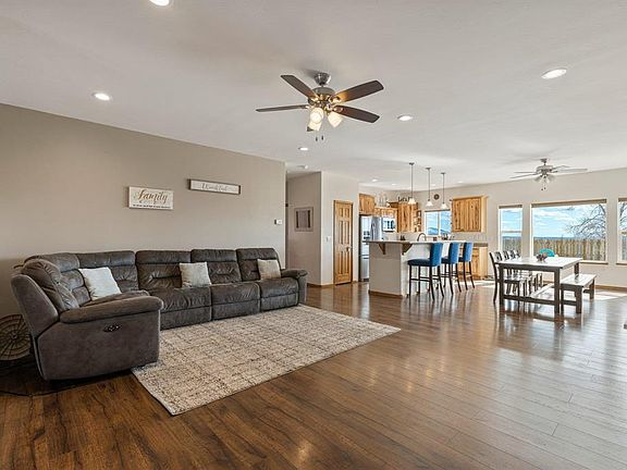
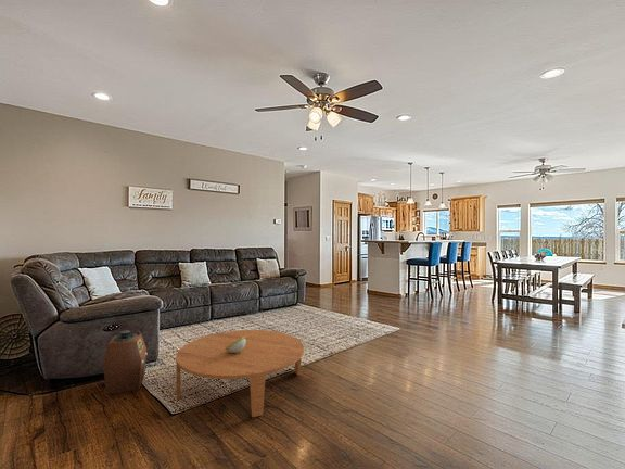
+ coffee table [175,329,305,418]
+ speaker [101,329,149,395]
+ decorative bowl [225,337,246,354]
